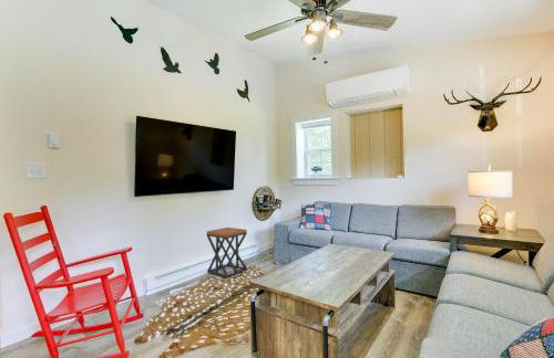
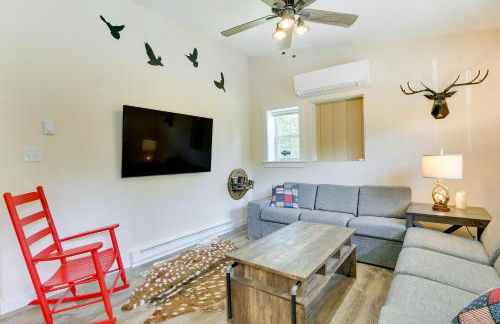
- stool [206,227,248,280]
